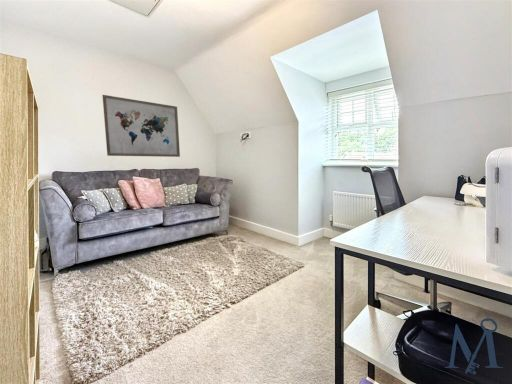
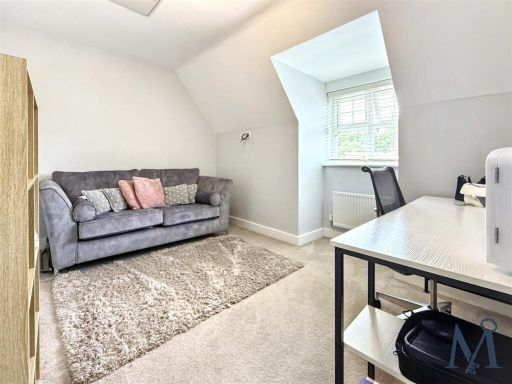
- wall art [101,94,181,158]
